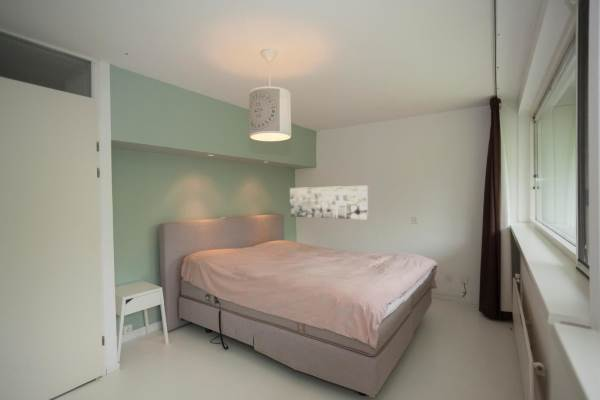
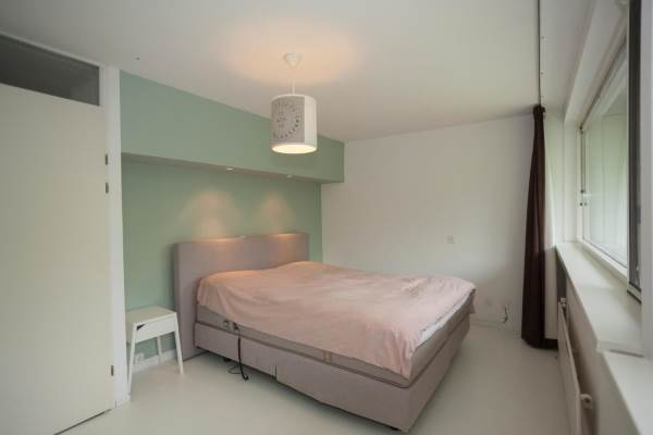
- wall art [289,185,369,220]
